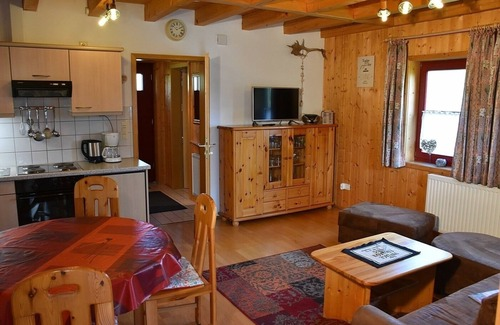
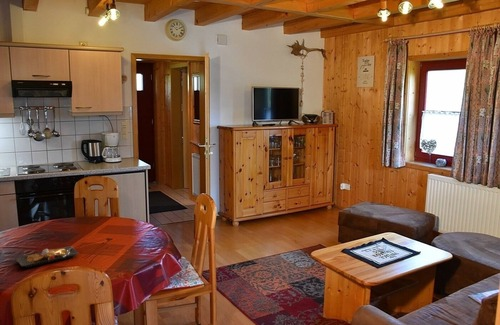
+ plate [14,245,80,269]
